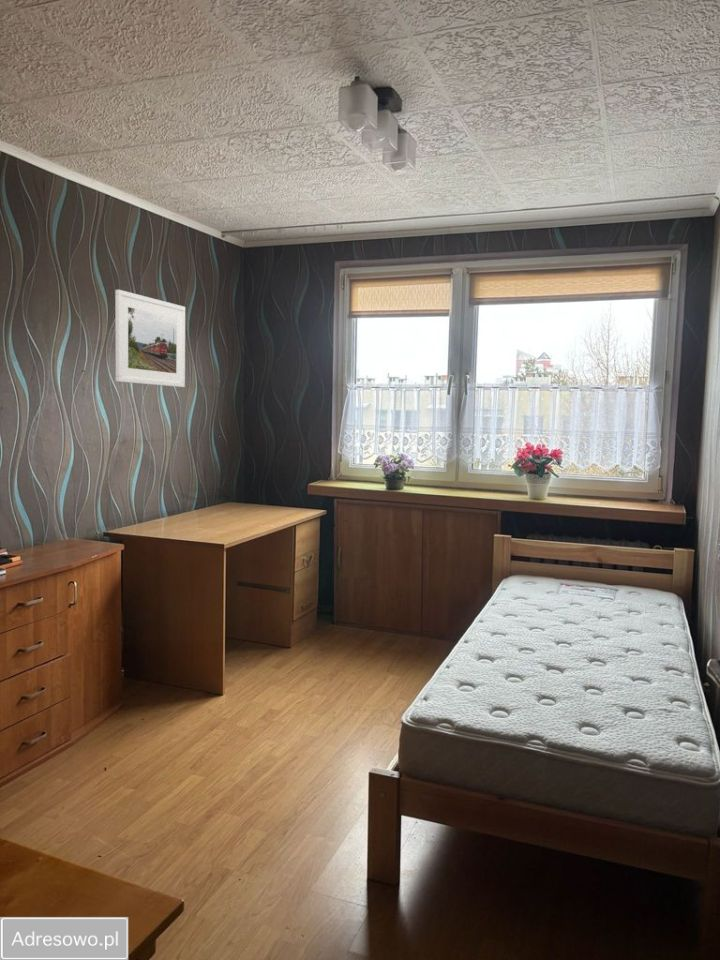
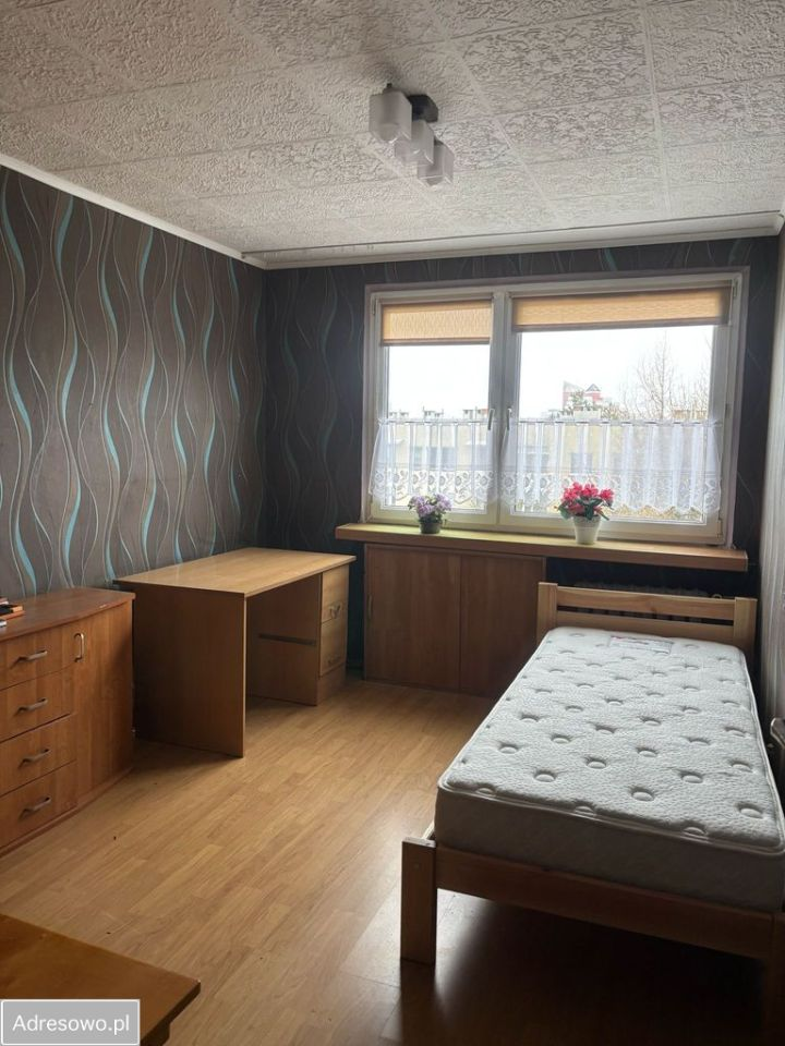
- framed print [114,289,186,388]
